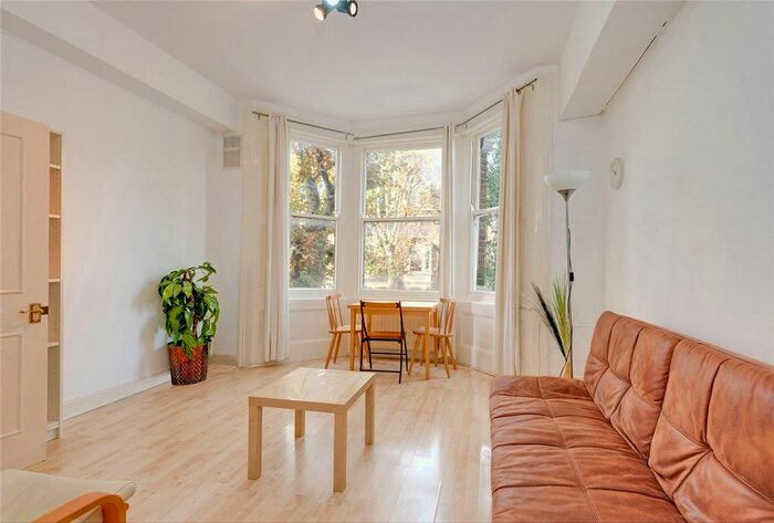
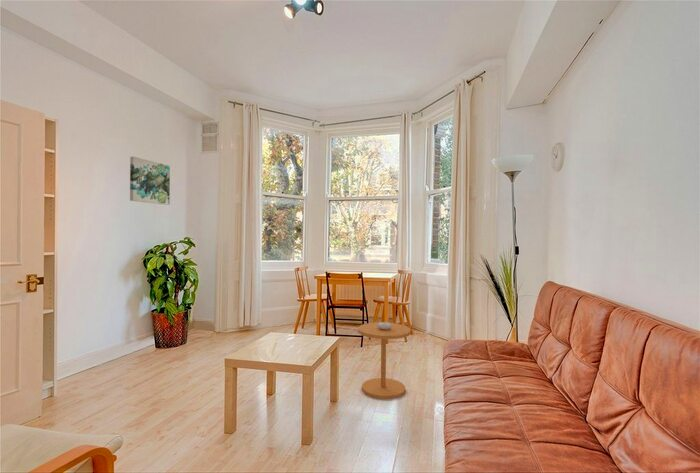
+ side table [357,321,412,400]
+ wall art [129,156,171,206]
